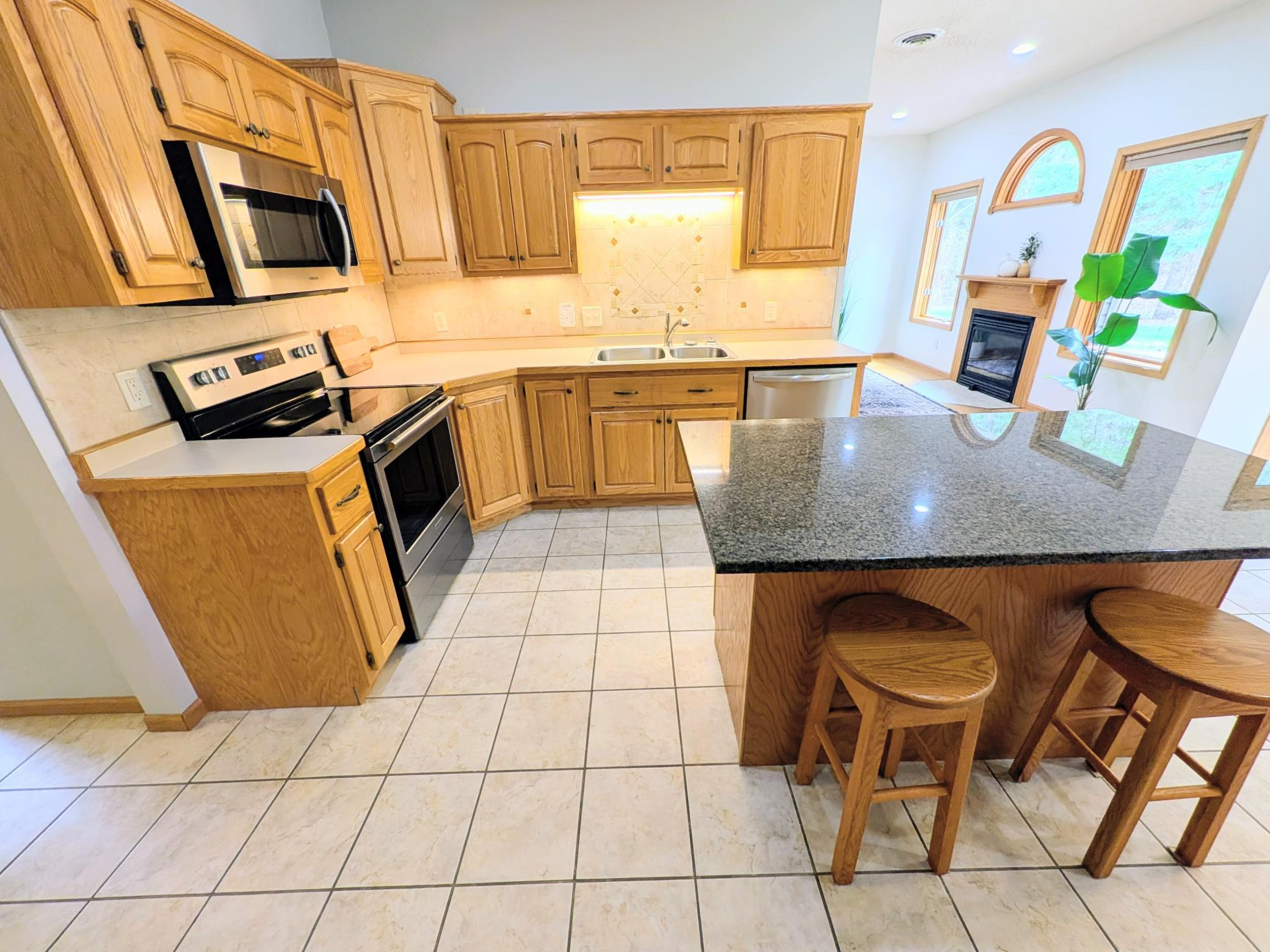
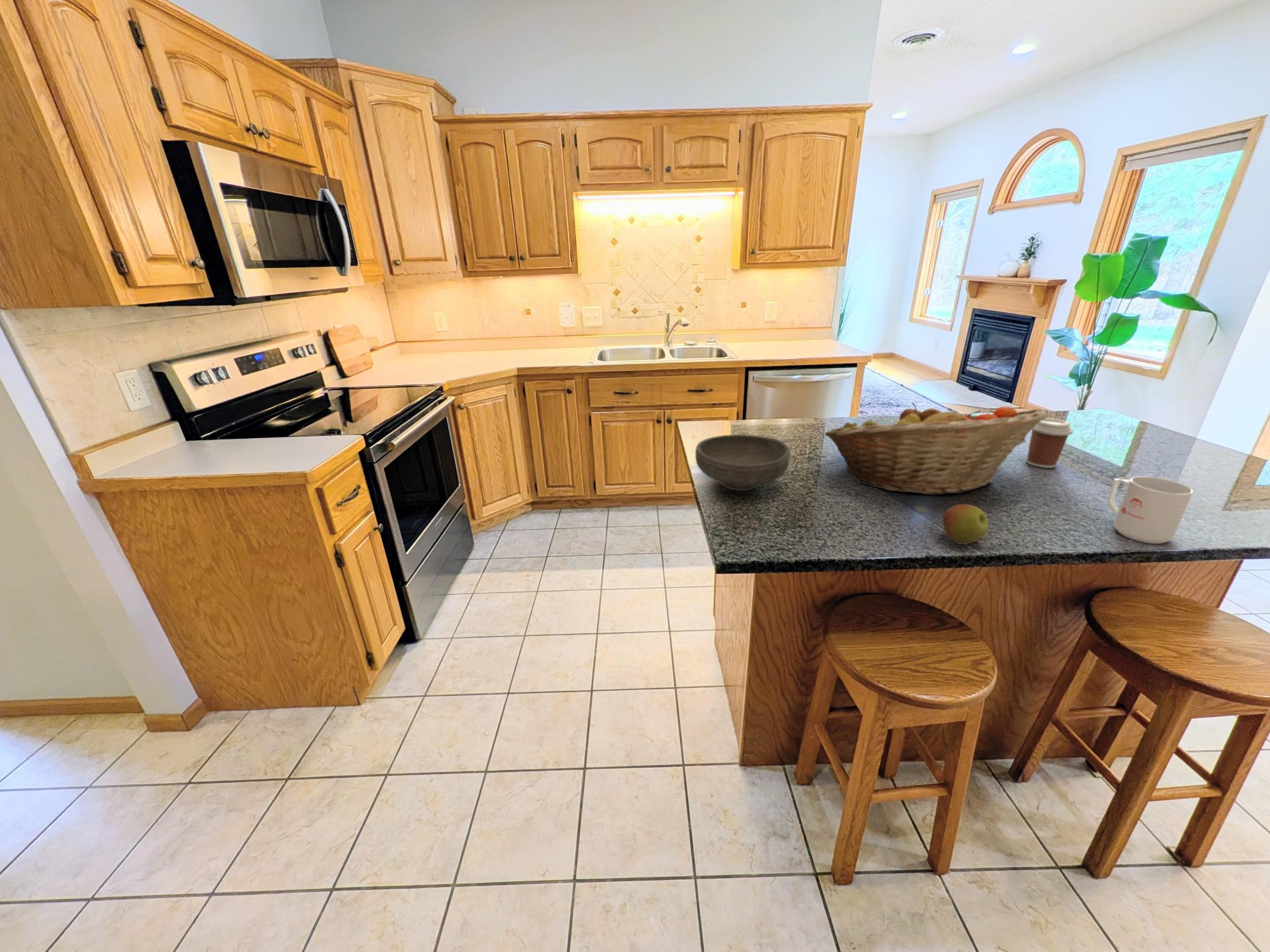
+ bowl [695,434,791,491]
+ coffee cup [1026,417,1074,469]
+ apple [942,503,989,545]
+ mug [1107,475,1194,544]
+ fruit basket [824,402,1051,496]
